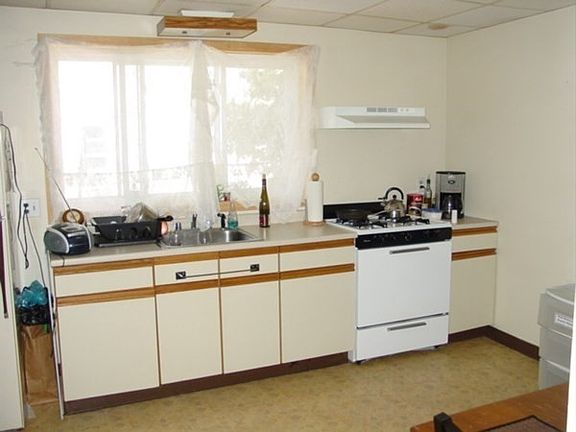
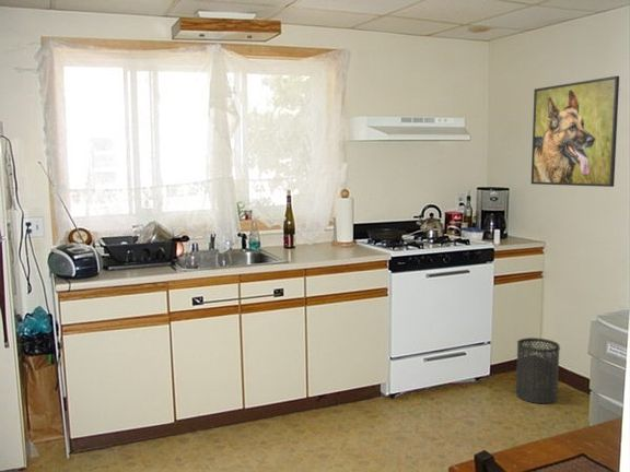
+ trash can [515,337,561,404]
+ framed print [530,75,620,188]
